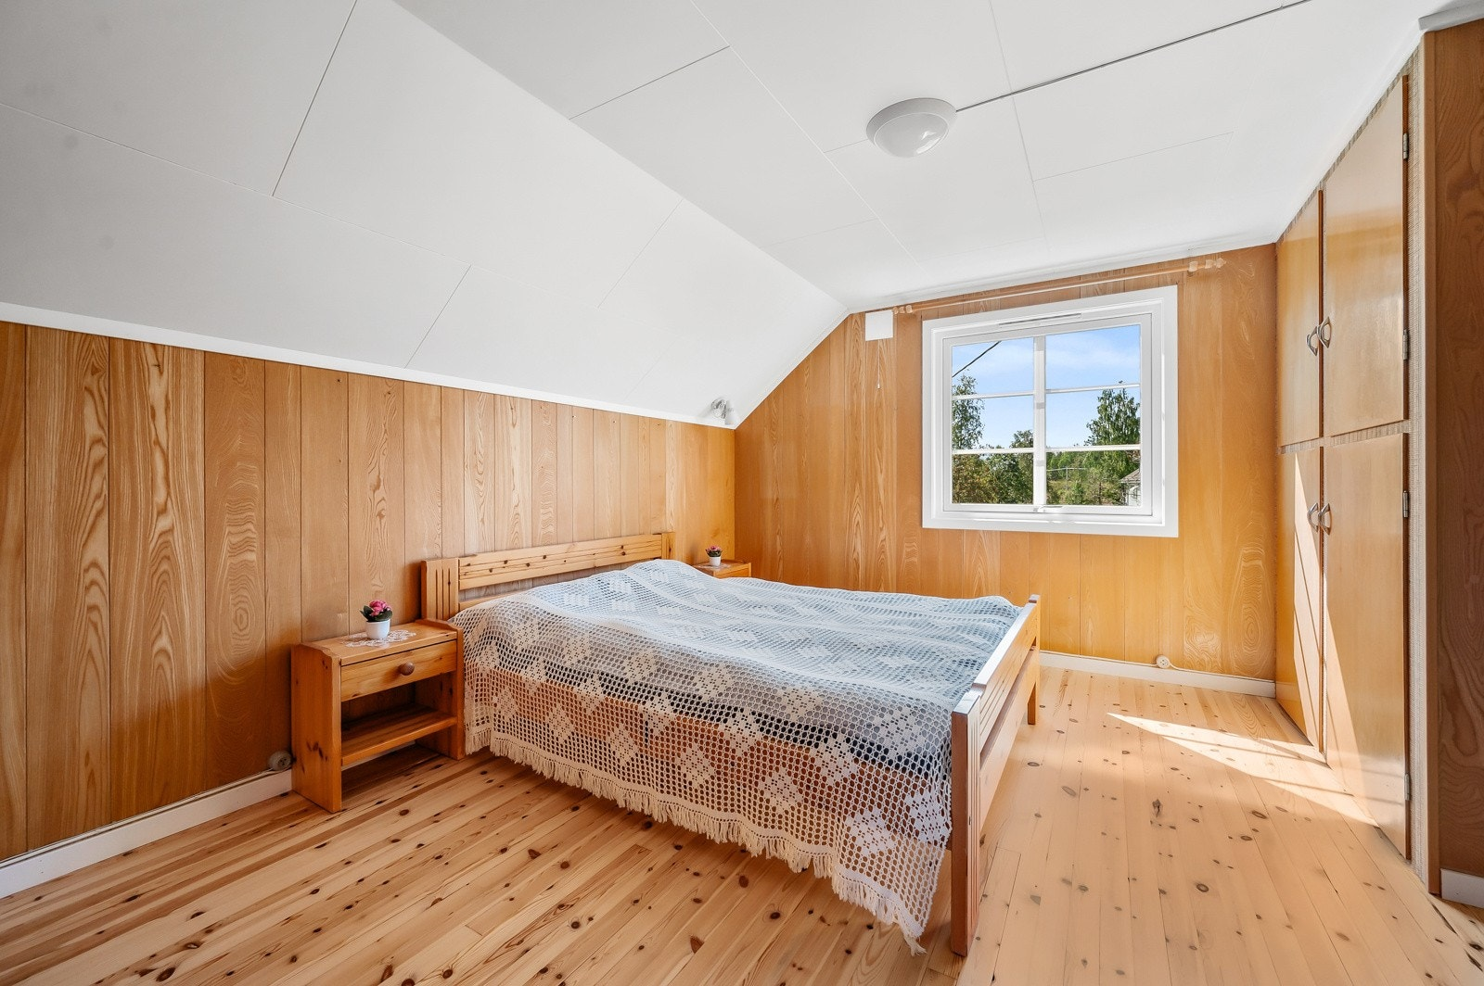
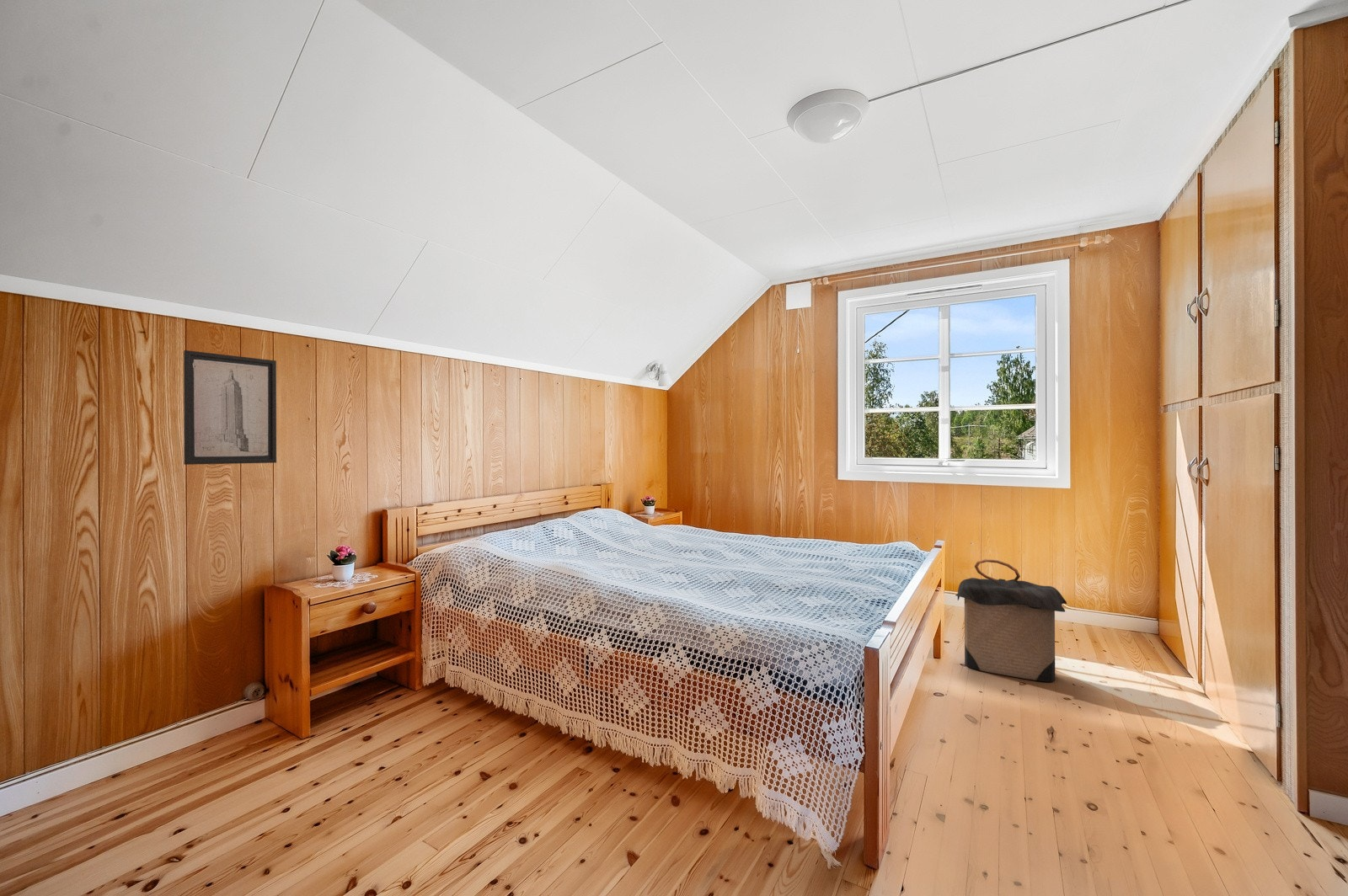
+ laundry hamper [955,558,1067,683]
+ wall art [183,349,277,466]
